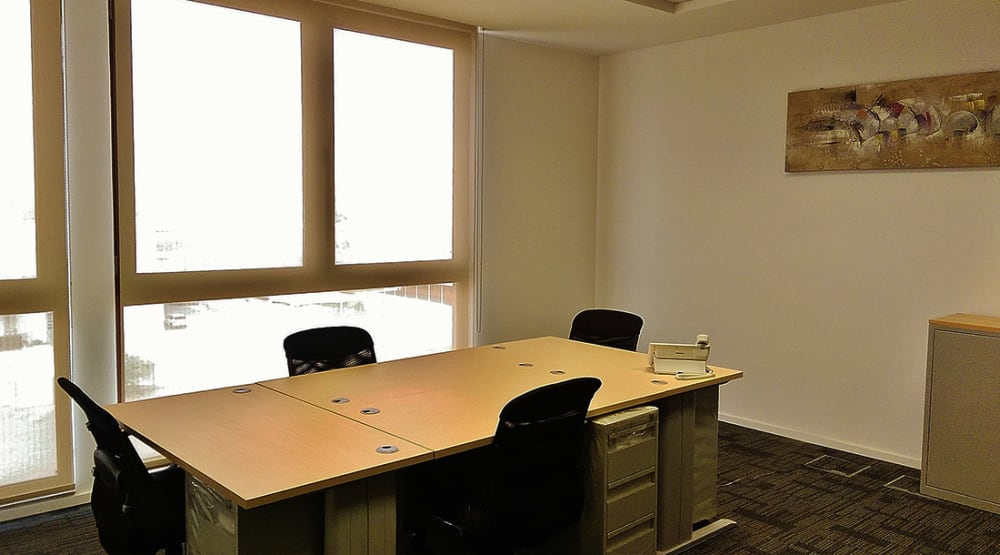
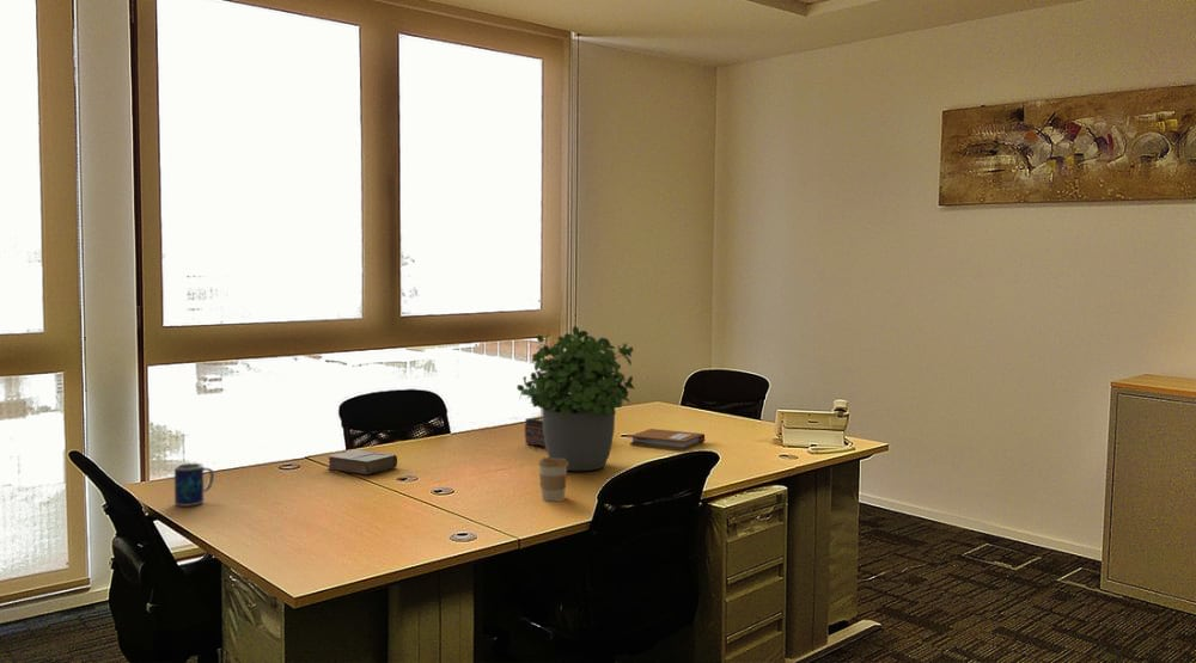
+ tissue box [524,415,545,447]
+ book [327,449,398,475]
+ notebook [629,428,707,452]
+ mug [173,462,215,508]
+ coffee cup [537,456,568,503]
+ potted plant [515,325,636,472]
